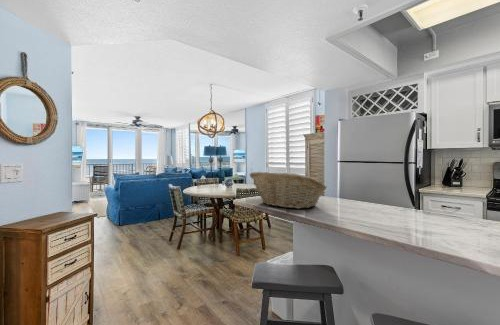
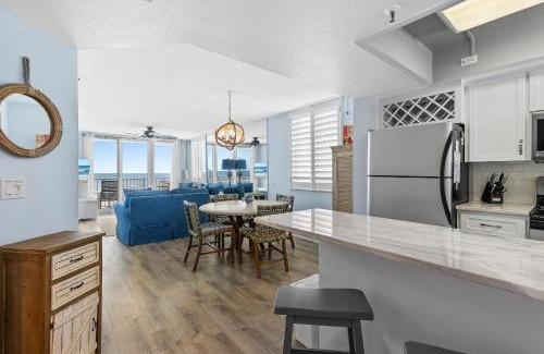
- fruit basket [249,171,327,210]
